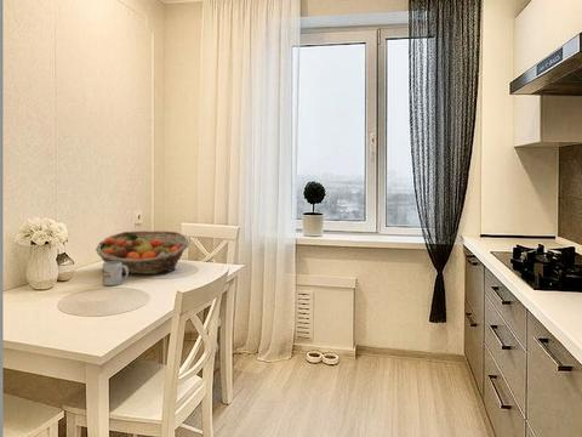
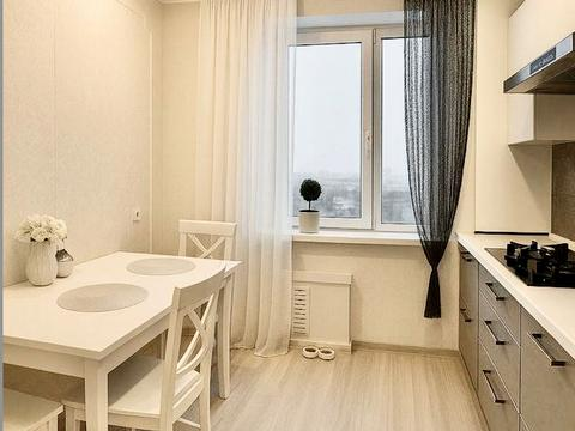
- mug [102,262,130,286]
- fruit basket [95,229,190,276]
